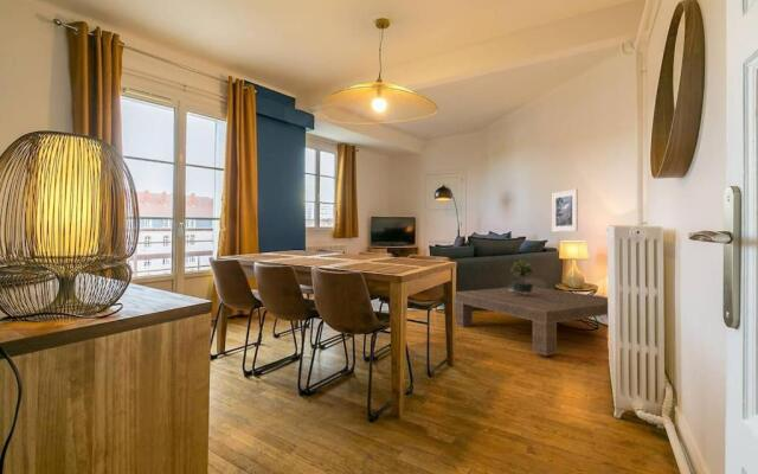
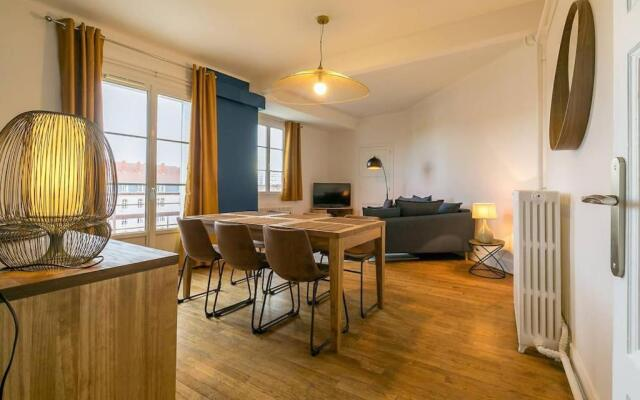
- potted plant [505,258,538,296]
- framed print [551,187,579,233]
- coffee table [455,286,609,357]
